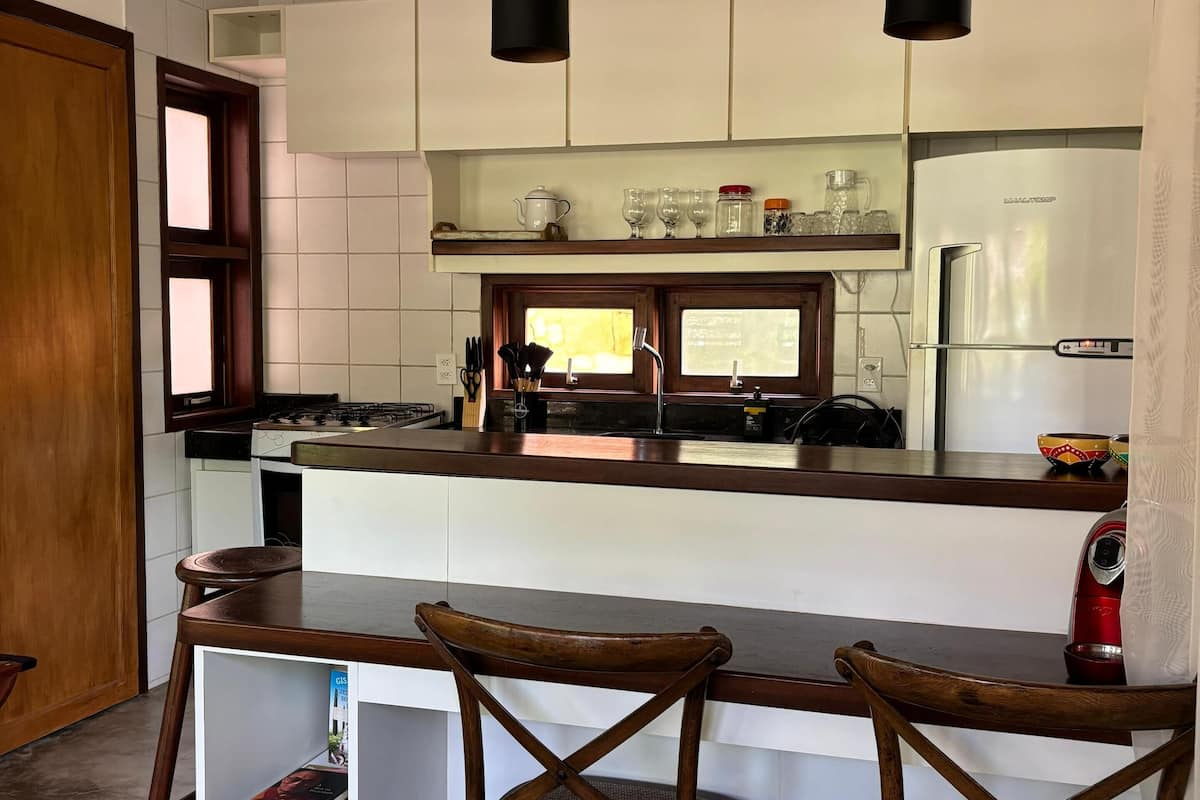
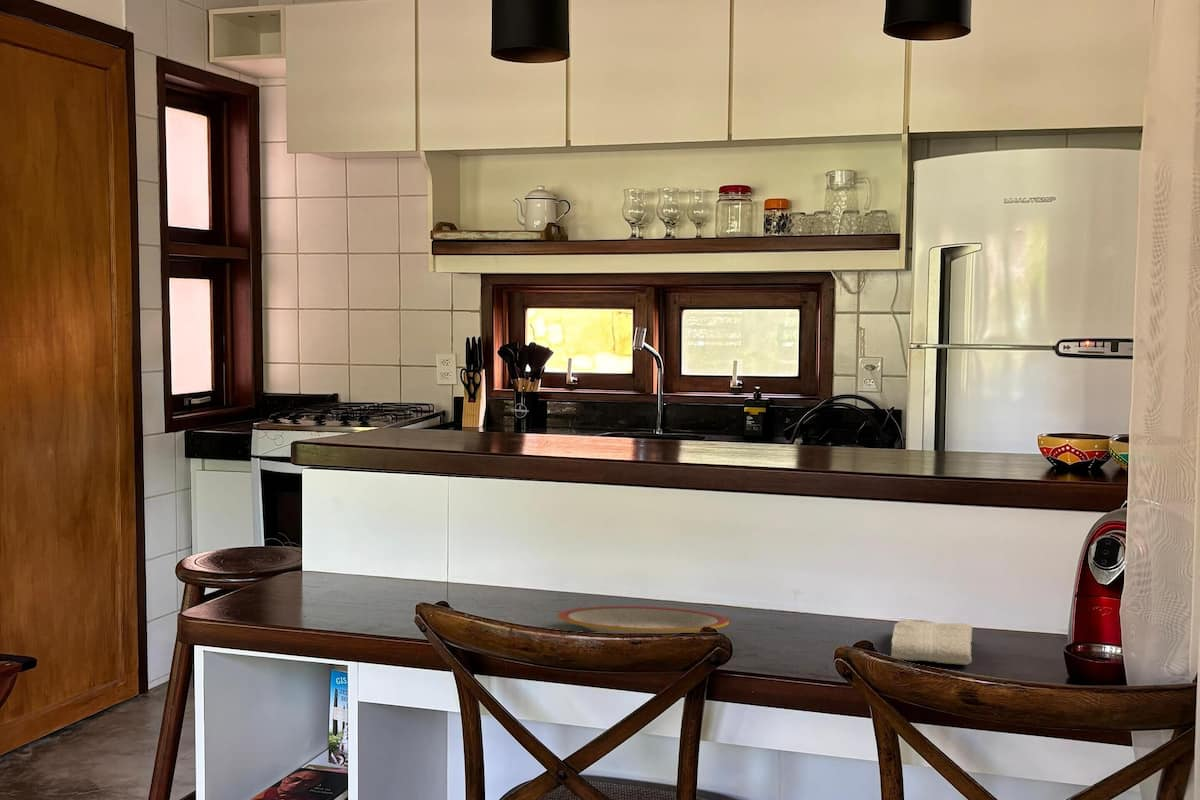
+ washcloth [890,618,973,666]
+ plate [557,605,730,634]
